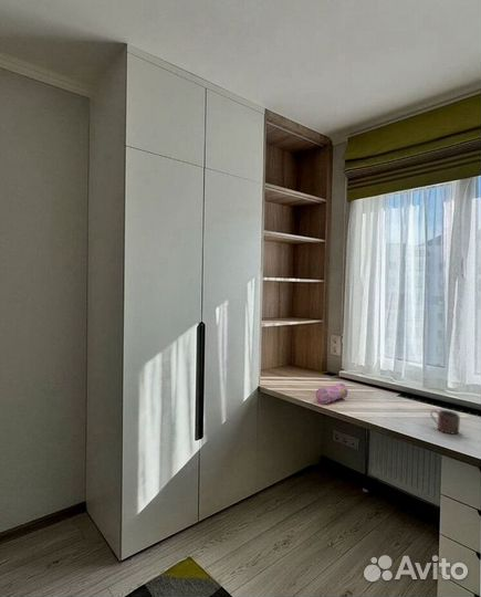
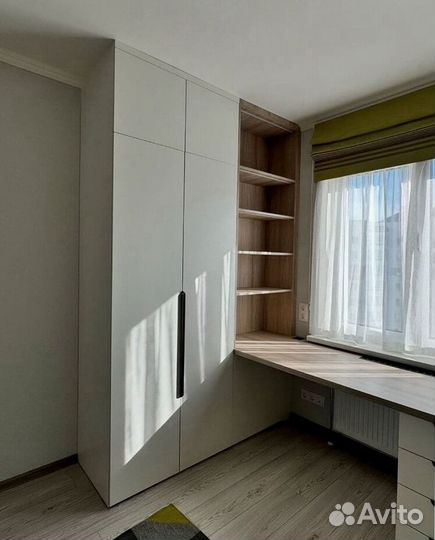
- pencil case [315,381,349,405]
- mug [429,409,461,436]
